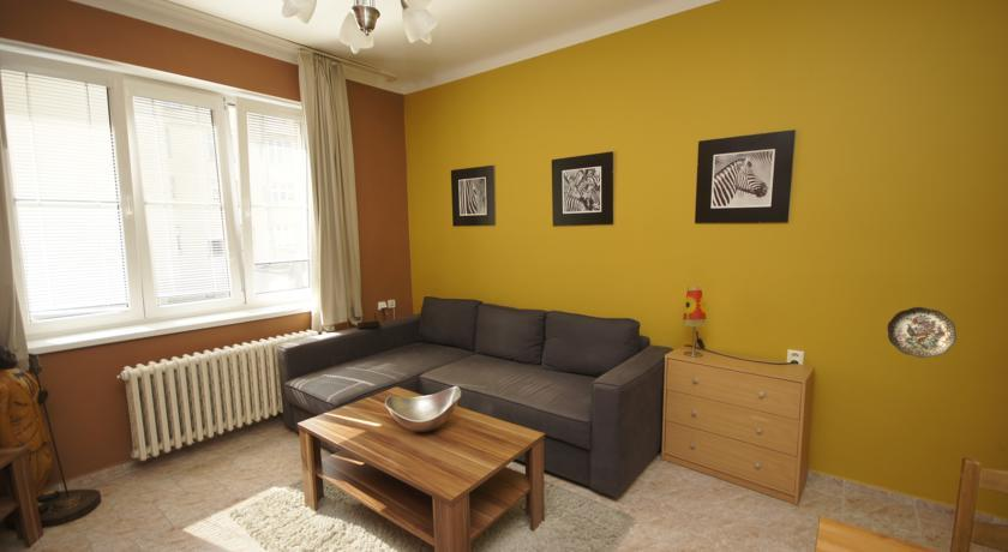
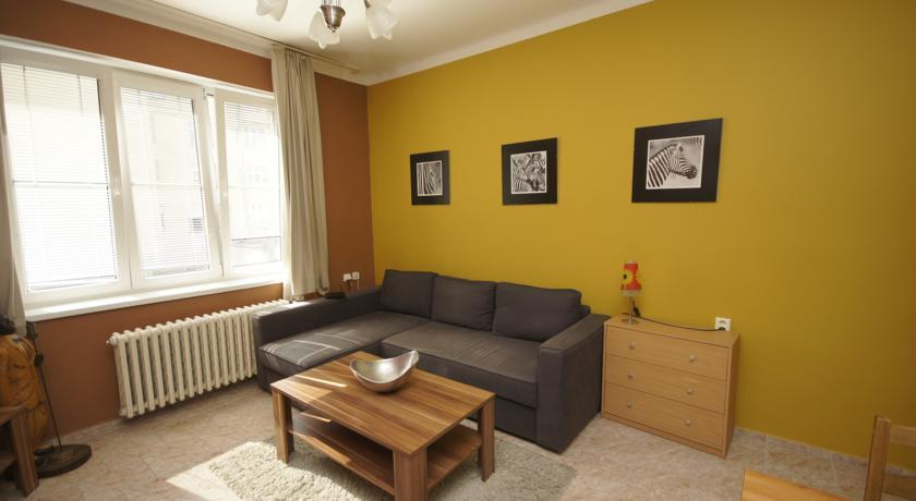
- decorative plate [887,306,958,359]
